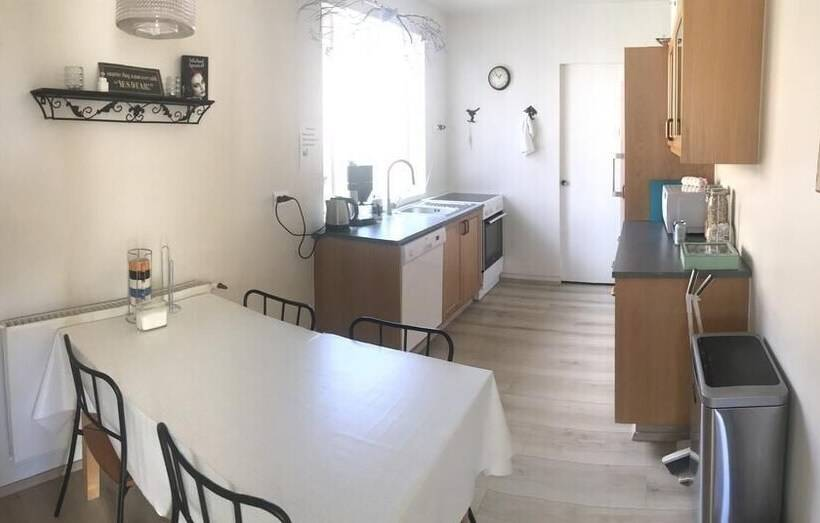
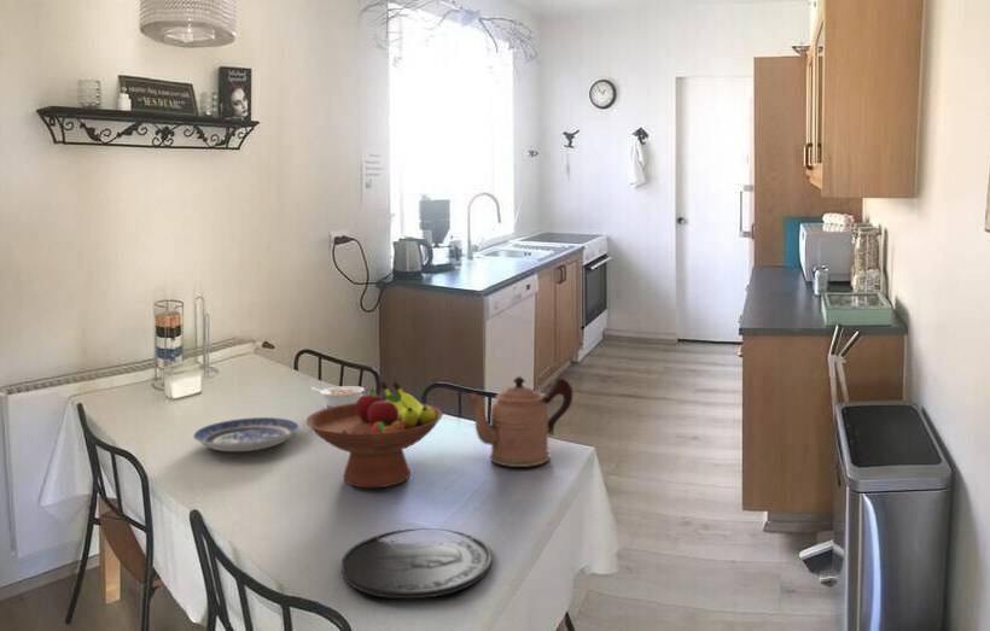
+ plate [193,416,299,452]
+ legume [310,385,366,408]
+ plate [340,527,493,600]
+ coffeepot [466,375,573,468]
+ fruit bowl [305,380,444,489]
